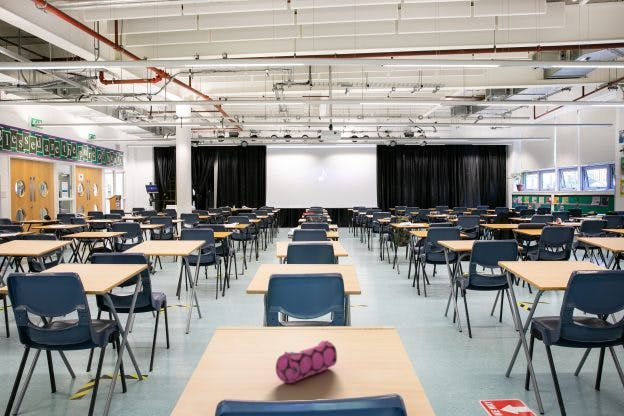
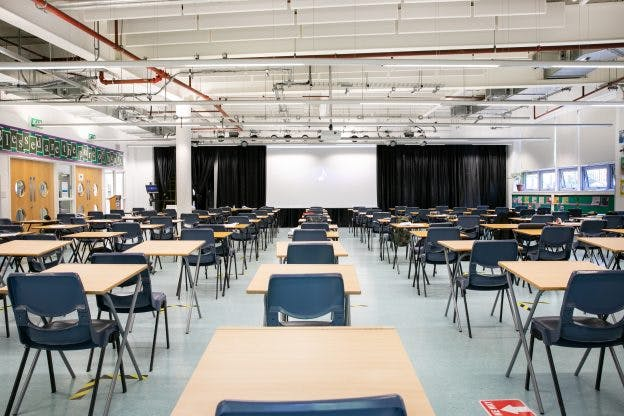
- pencil case [275,340,338,384]
